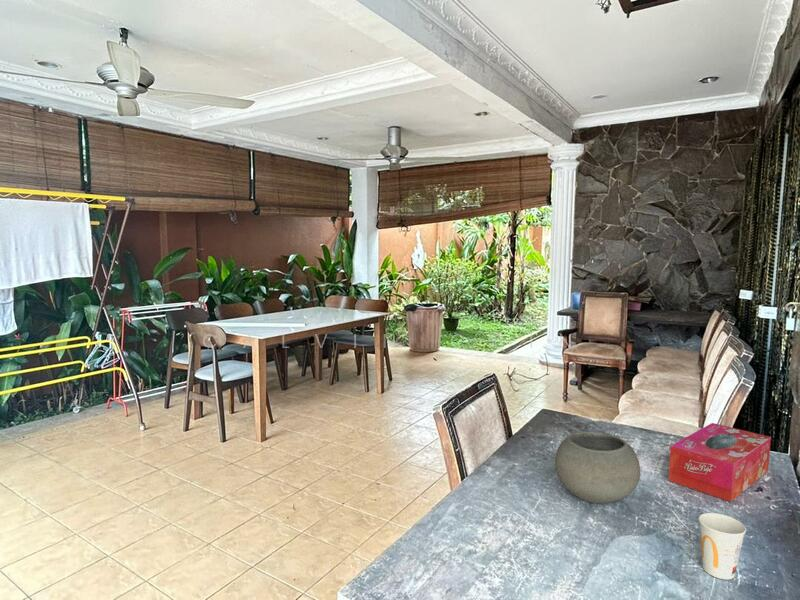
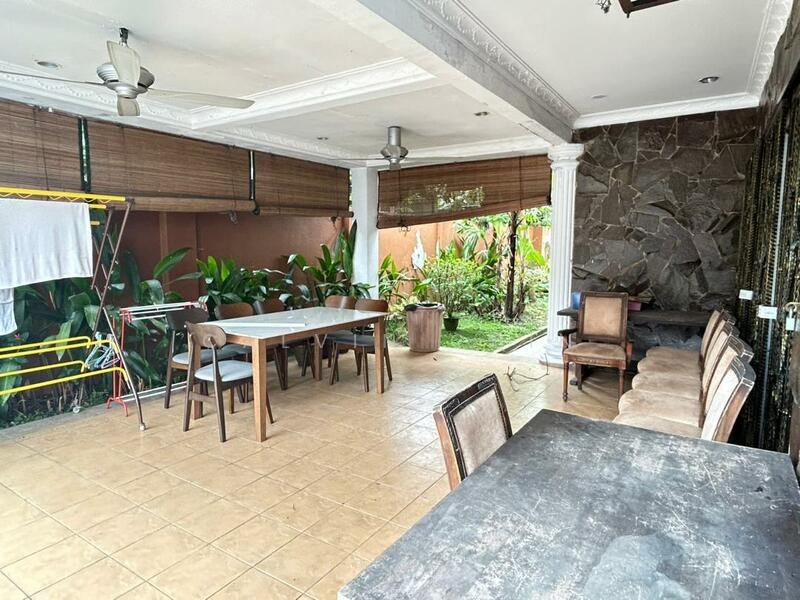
- cup [698,512,747,580]
- tissue box [668,422,772,503]
- bowl [554,430,641,505]
